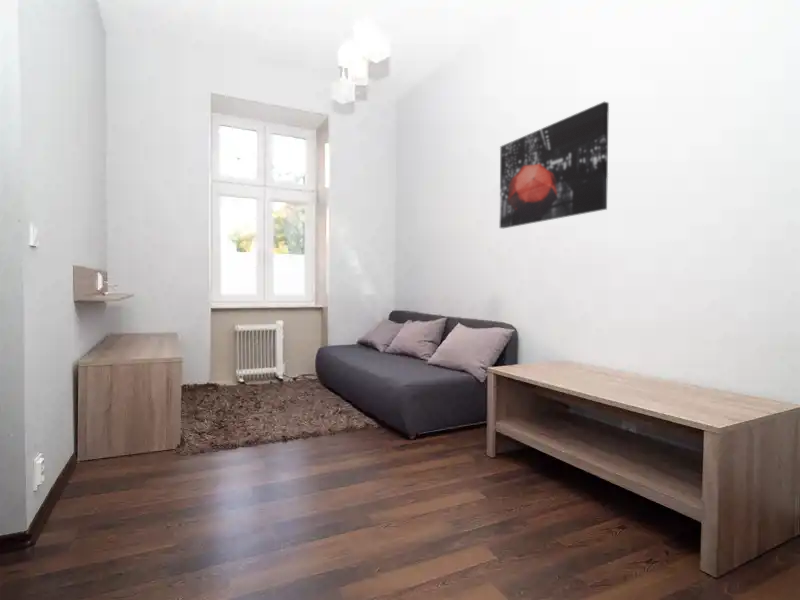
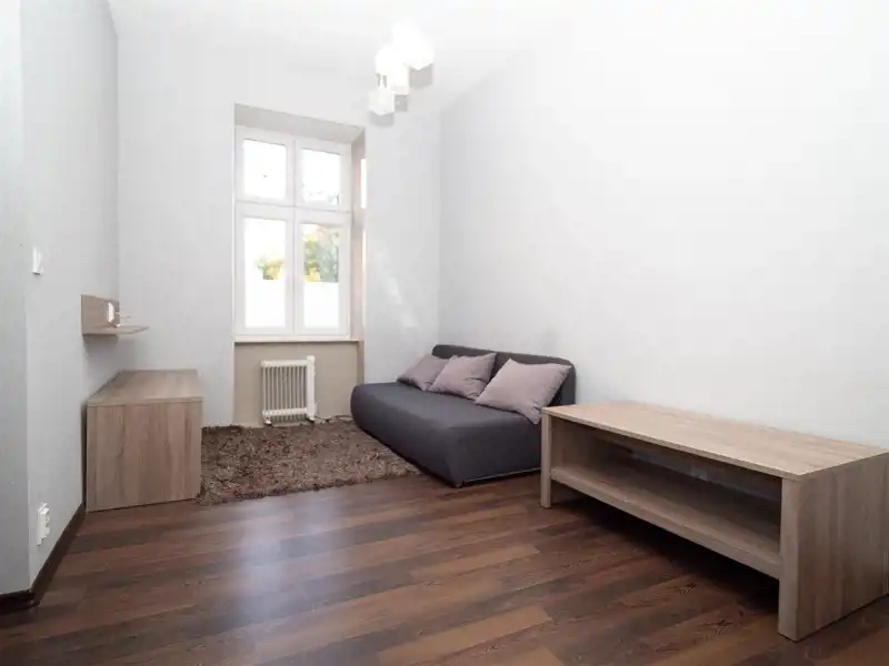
- wall art [499,101,610,229]
